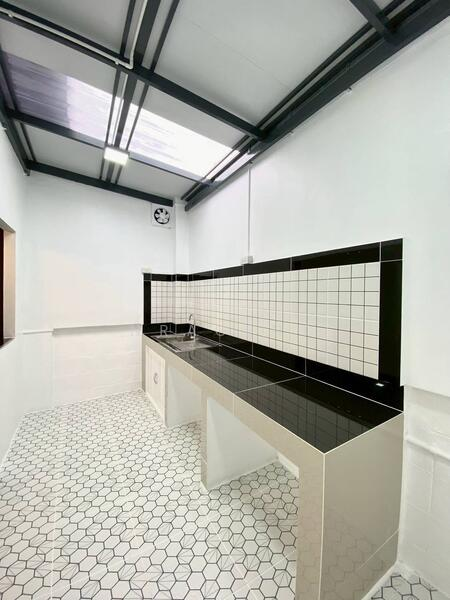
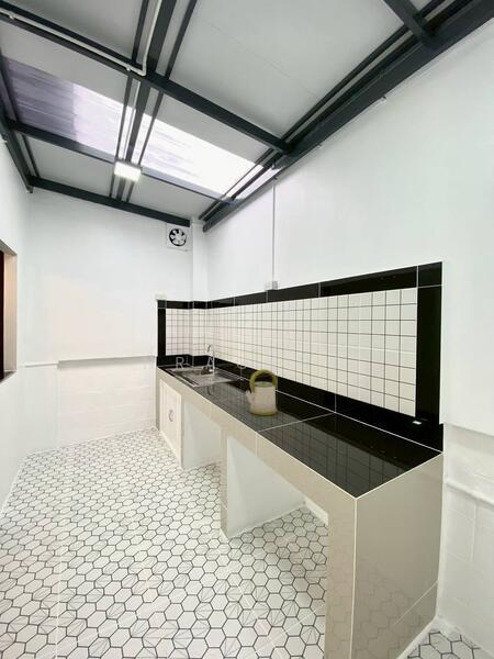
+ kettle [244,368,279,416]
